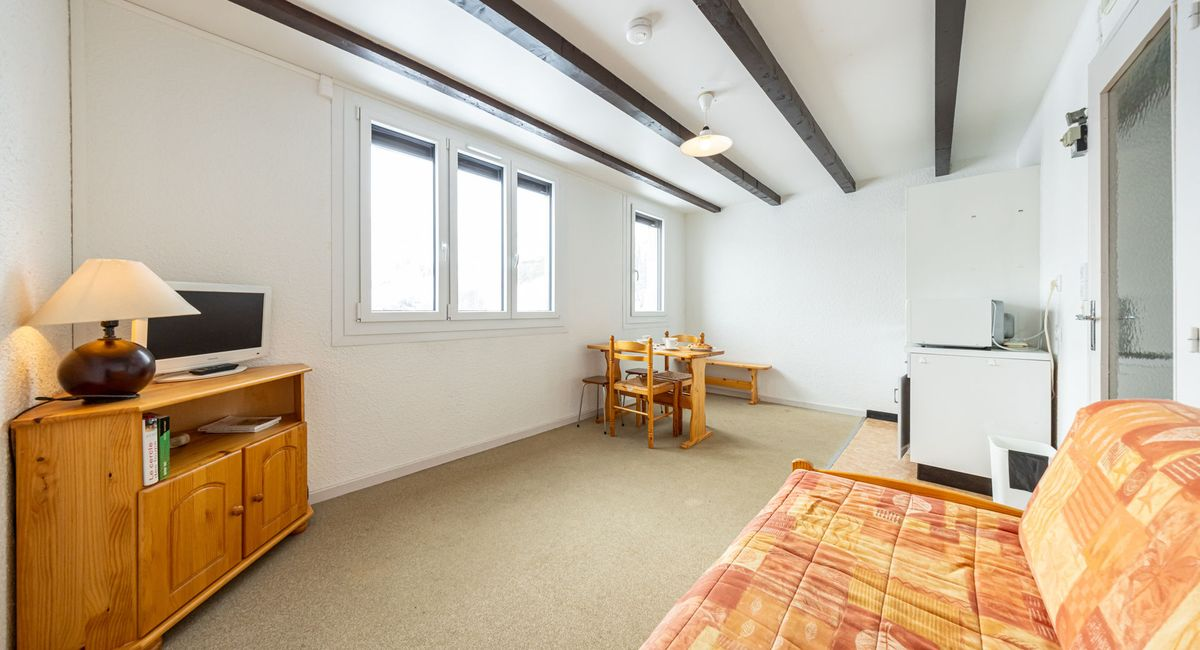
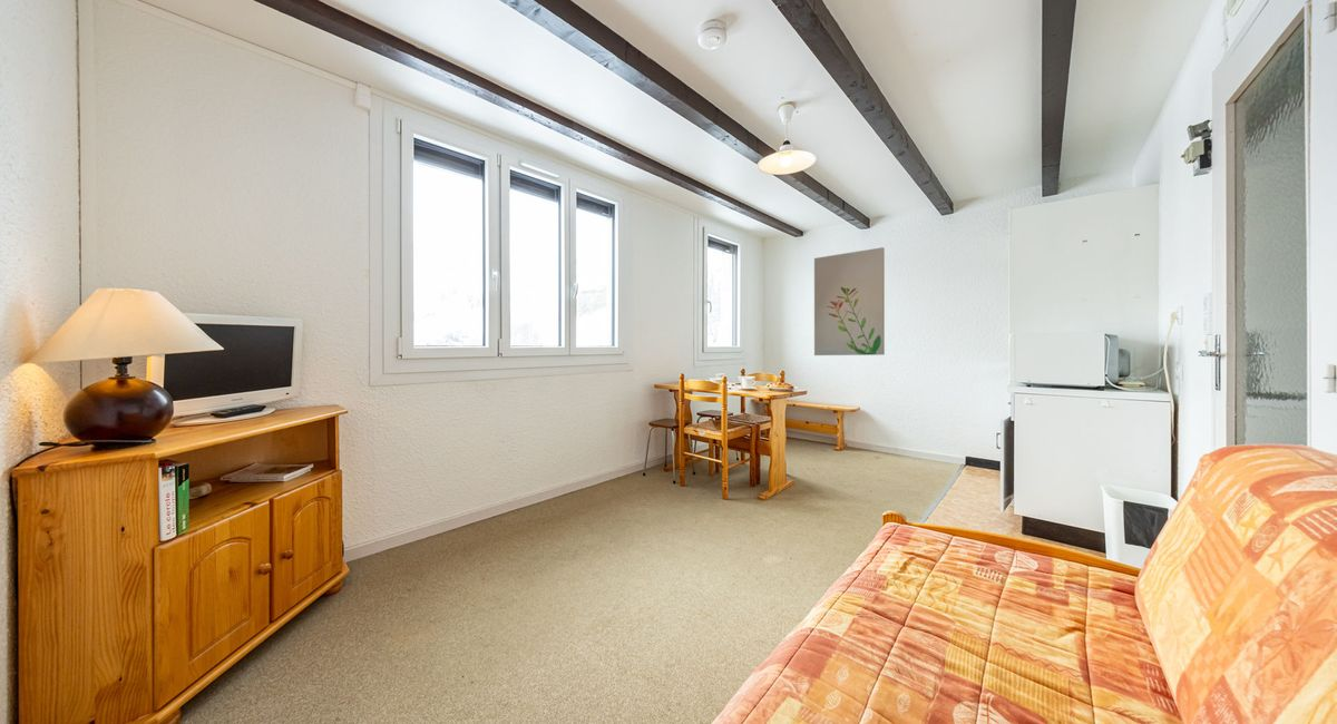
+ wall art [813,246,886,356]
